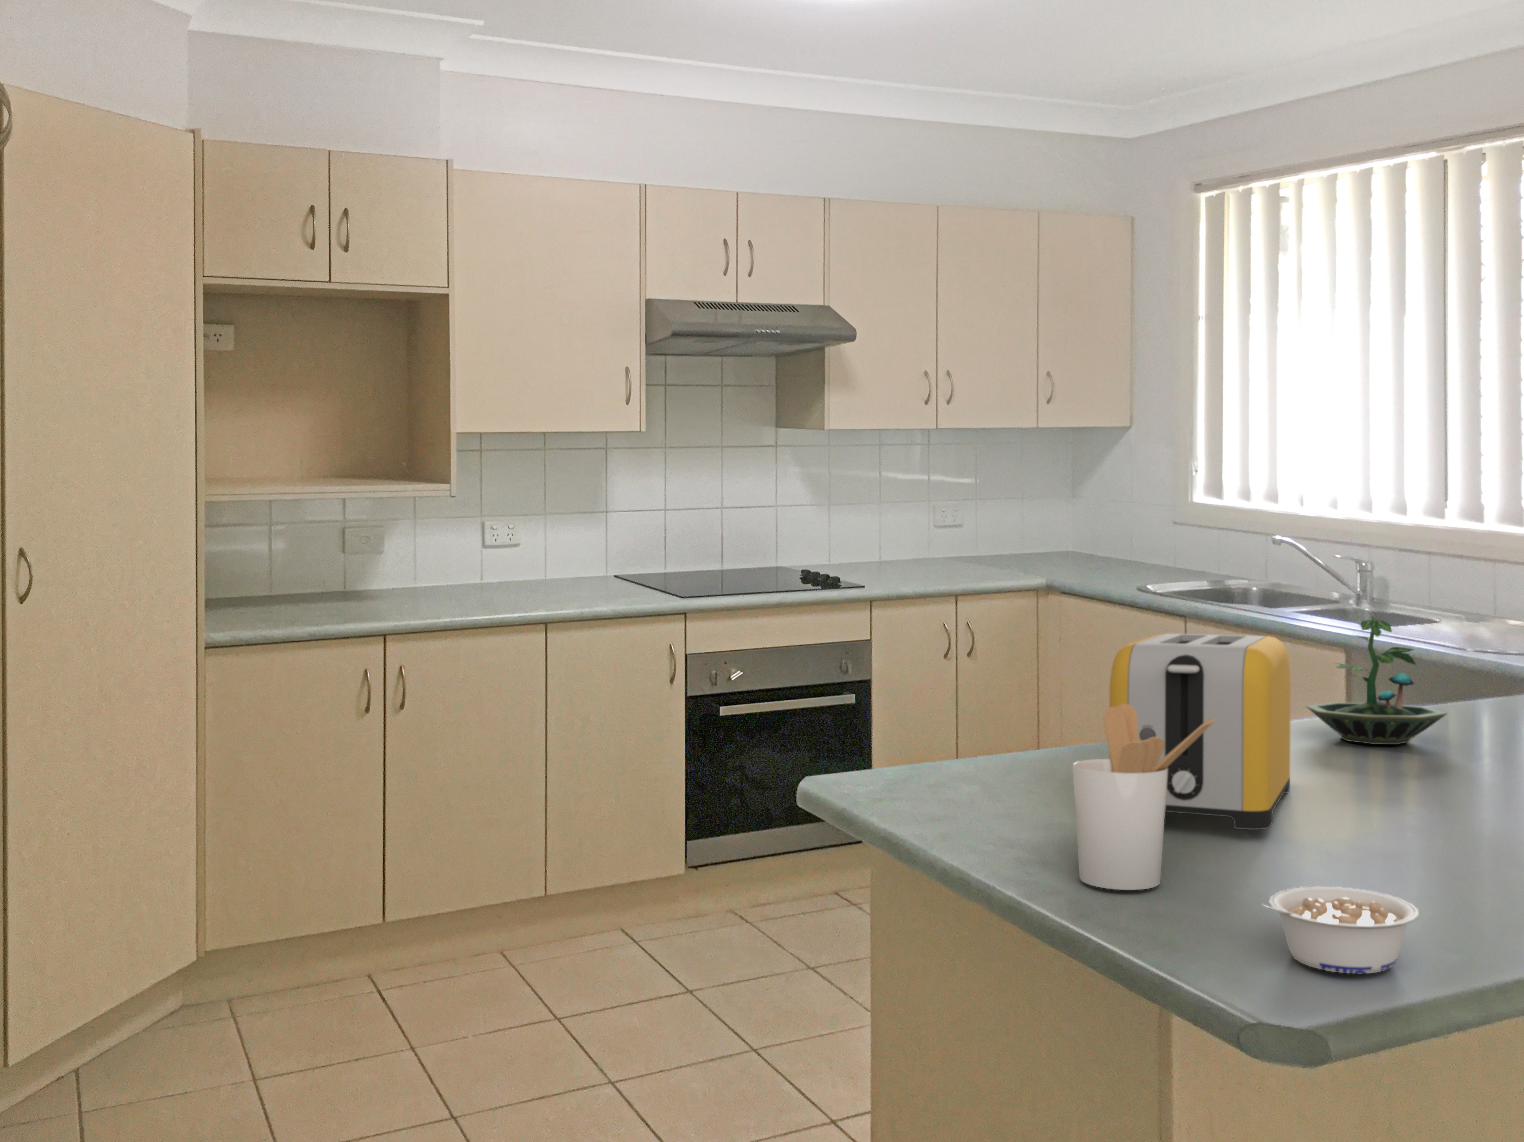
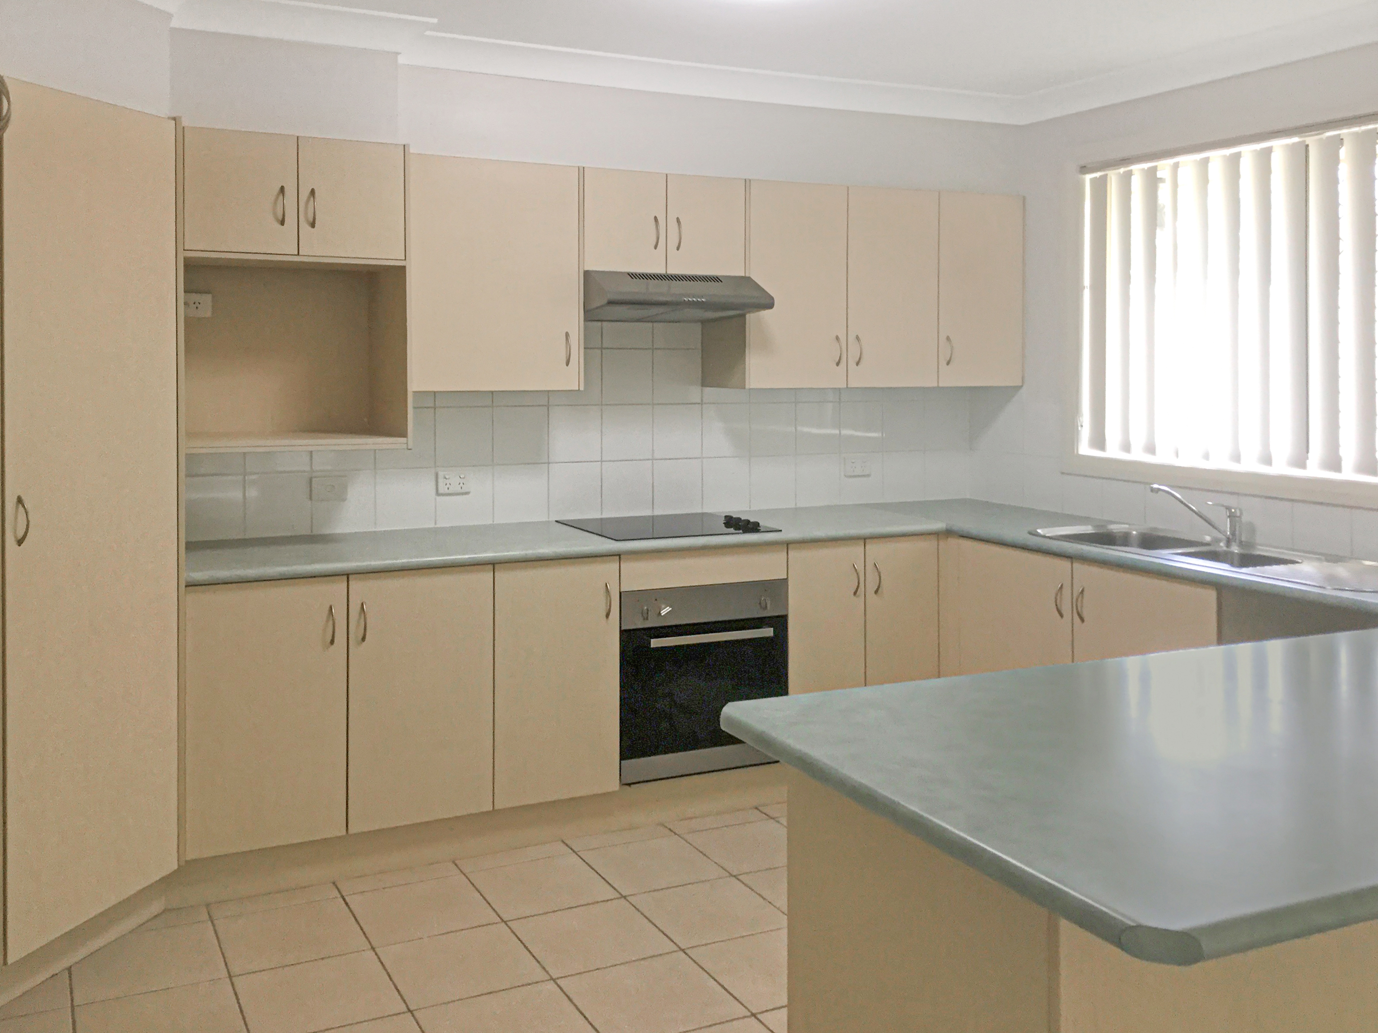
- toaster [1109,633,1291,830]
- legume [1260,886,1420,974]
- terrarium [1304,614,1448,745]
- utensil holder [1072,704,1214,890]
